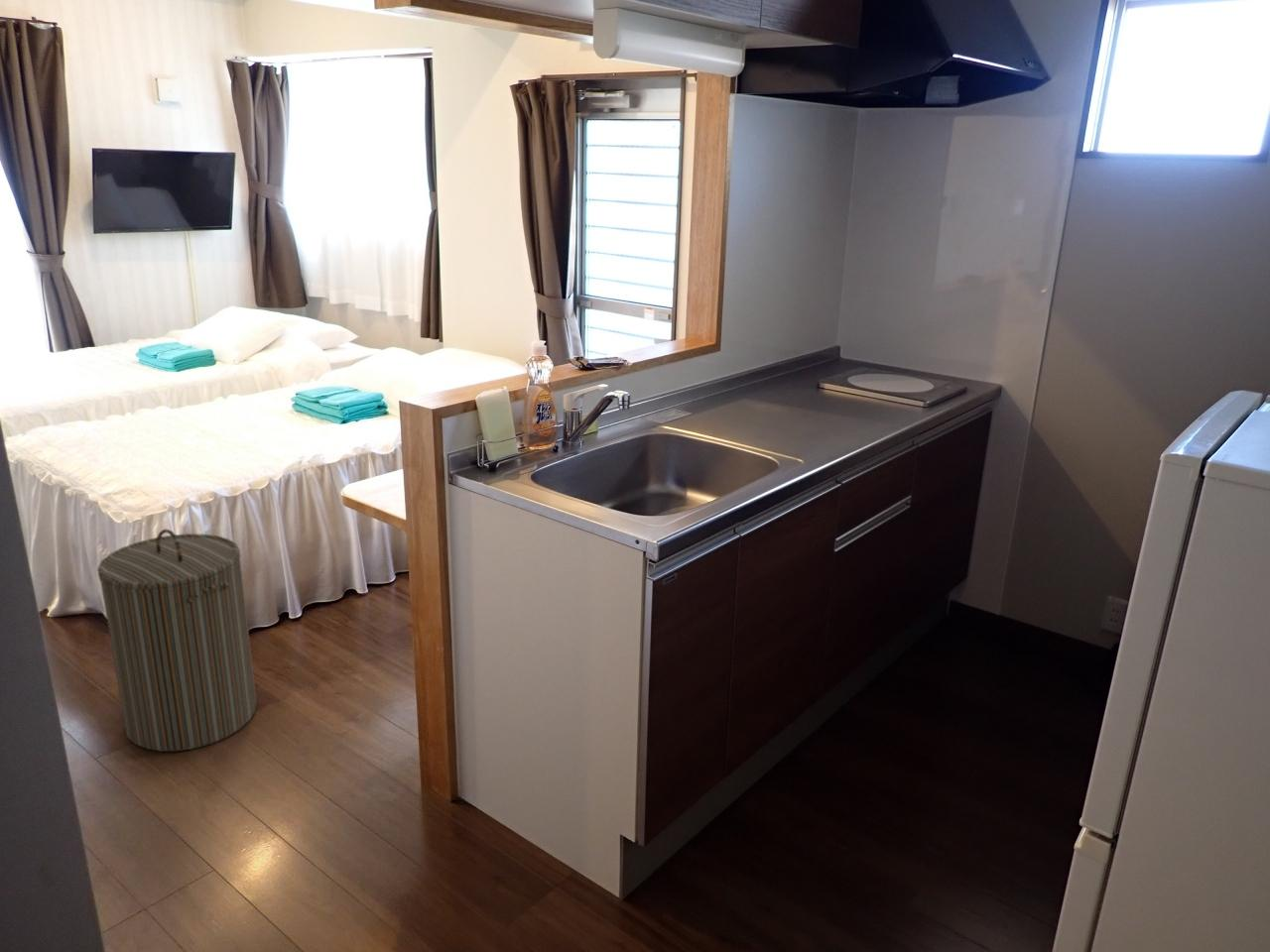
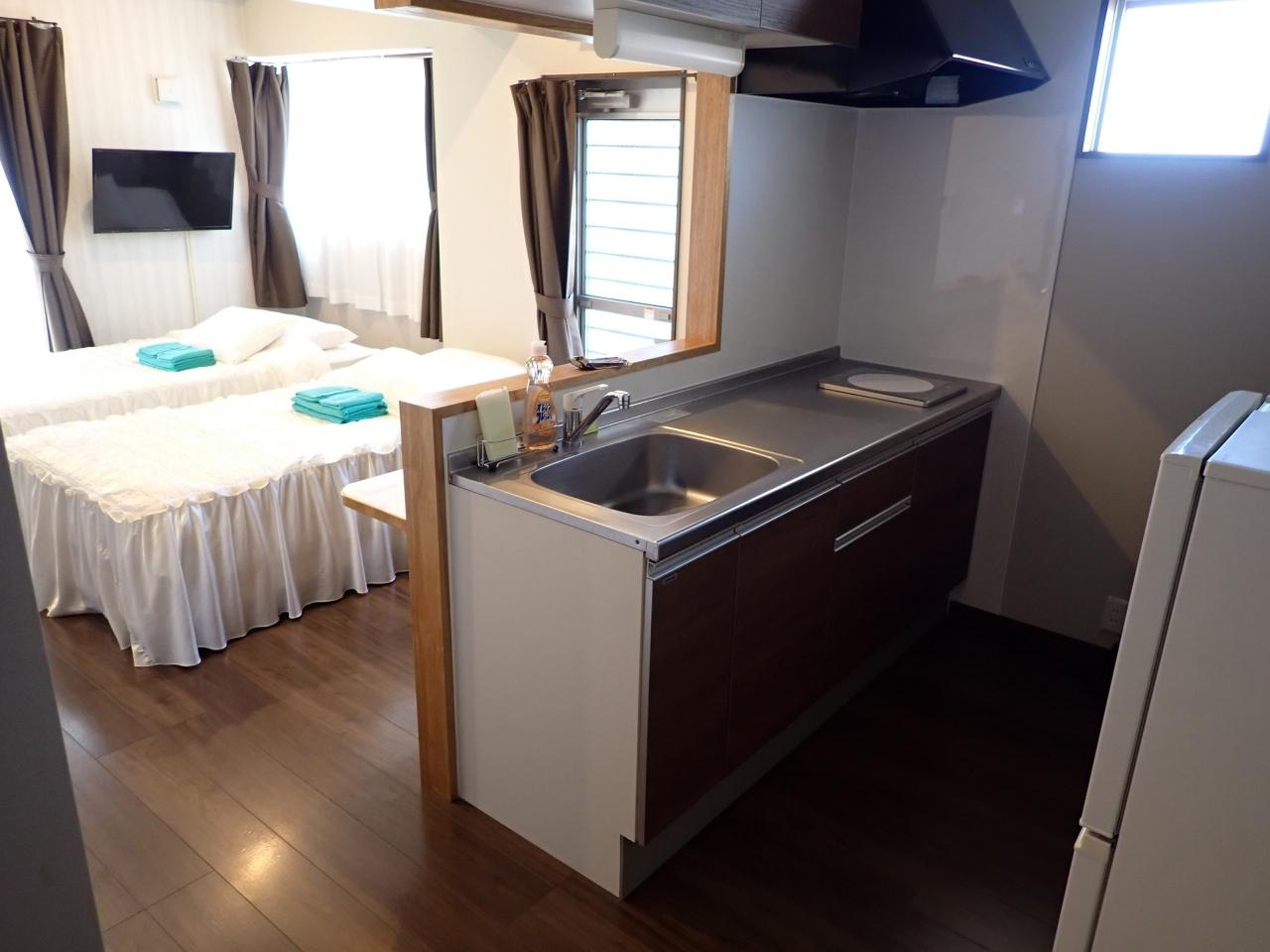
- laundry hamper [96,529,257,753]
